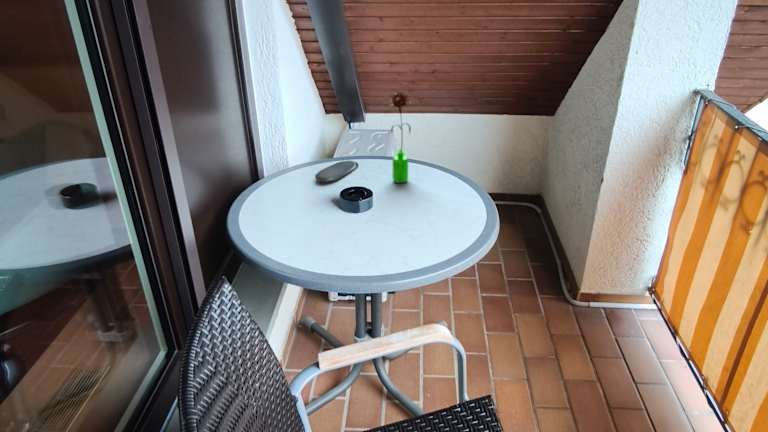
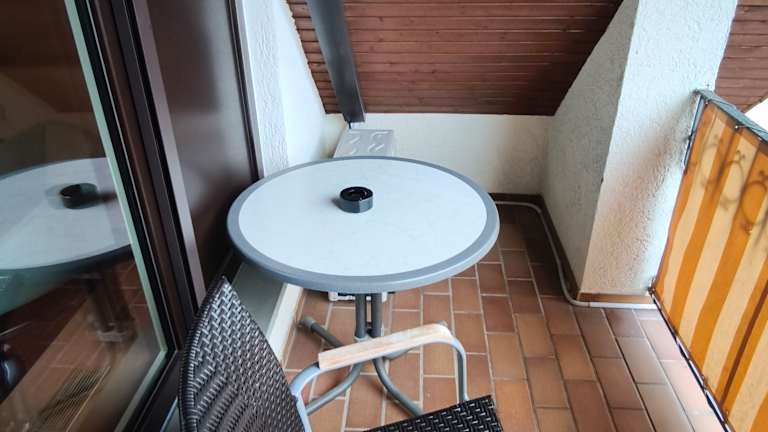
- oval tray [314,160,360,183]
- flower [386,91,412,184]
